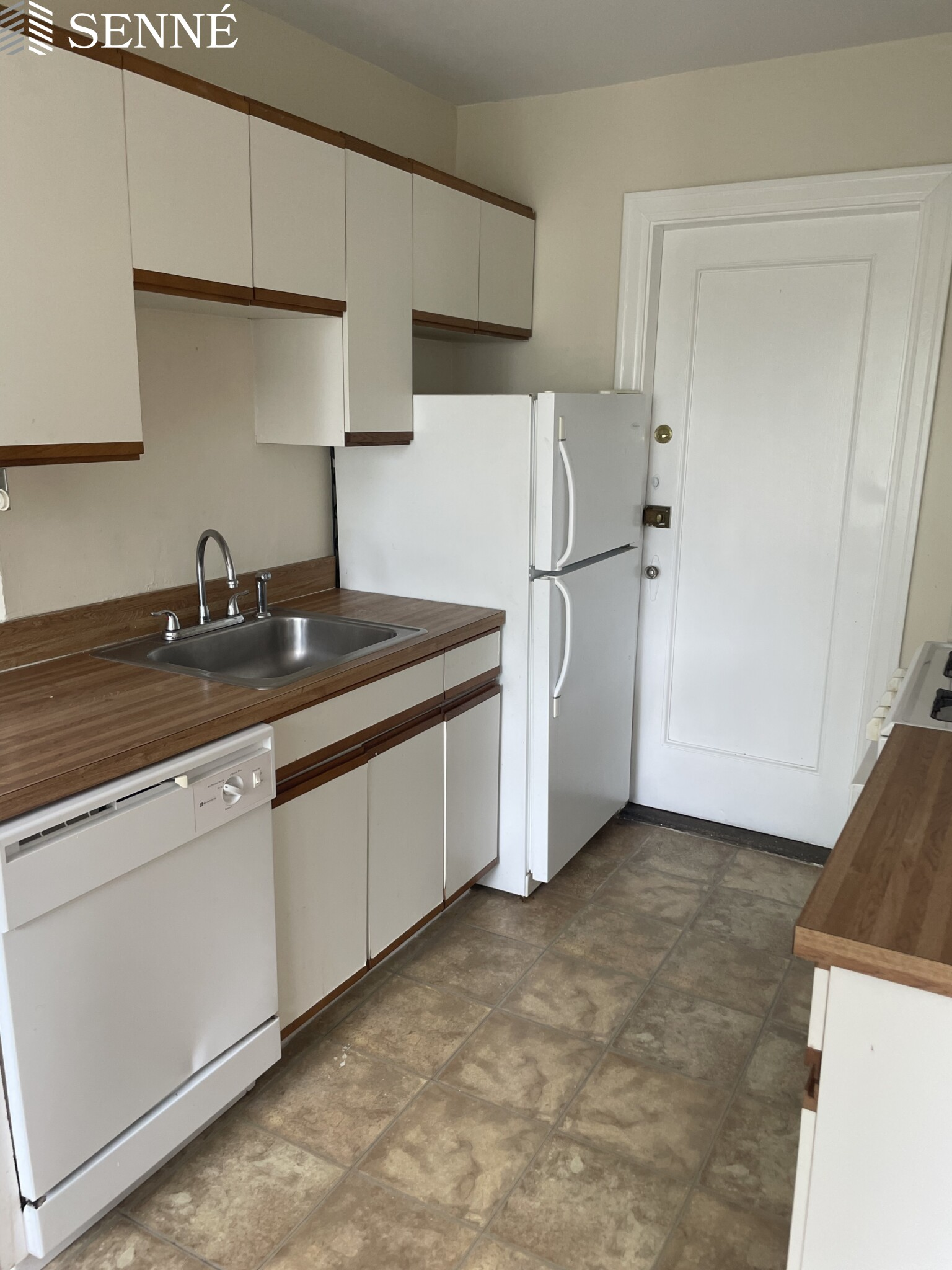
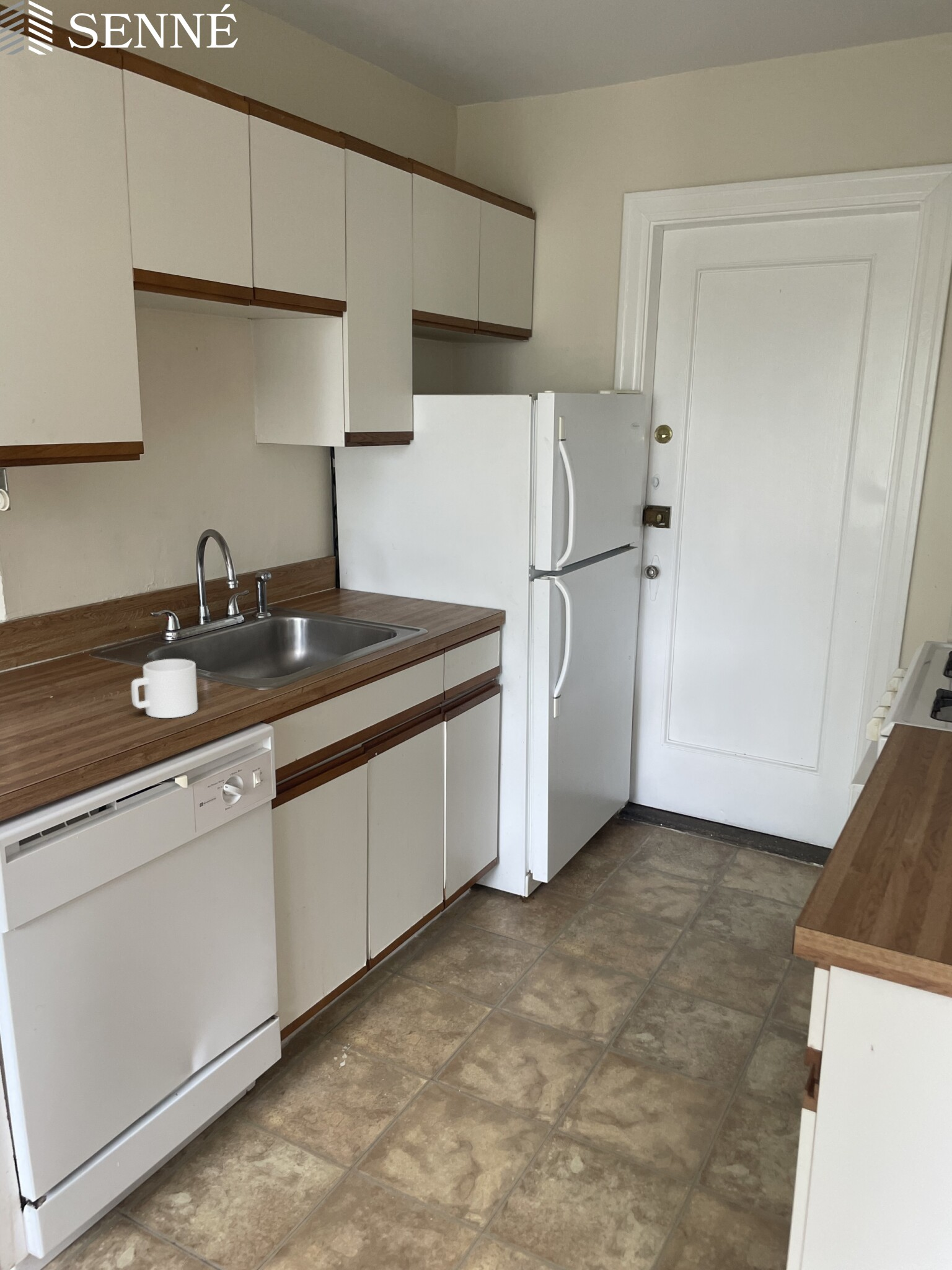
+ mug [131,659,198,719]
